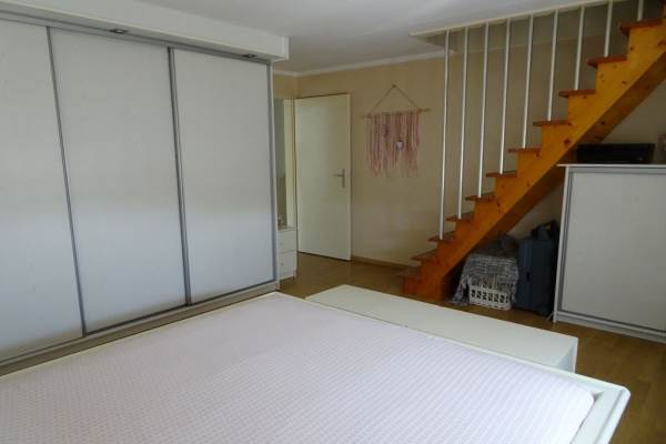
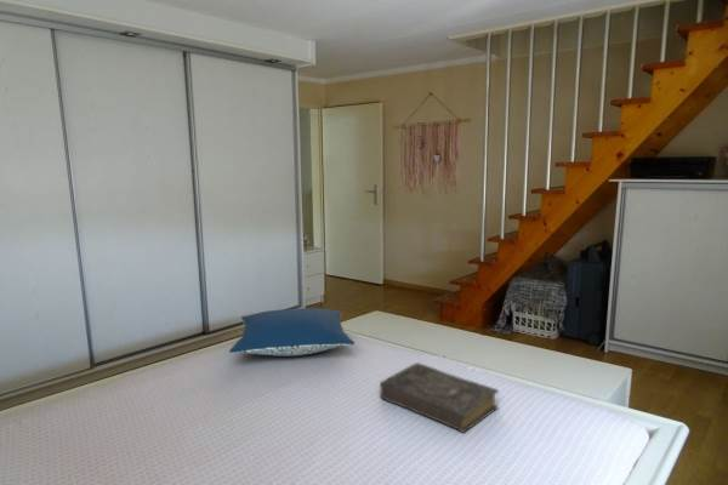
+ book [379,361,500,434]
+ pillow [228,307,356,356]
